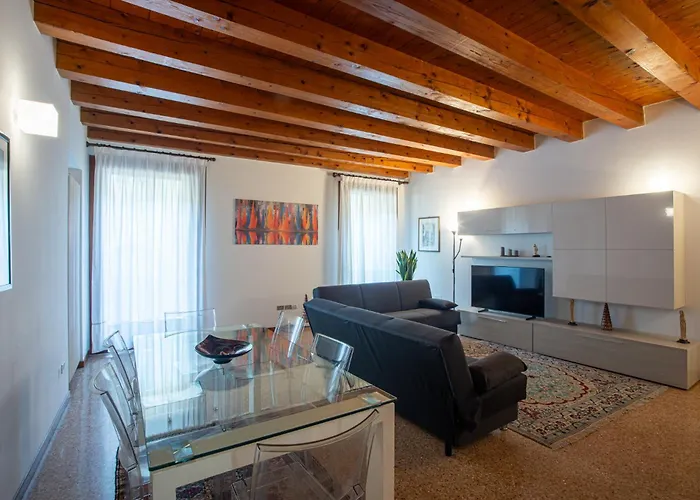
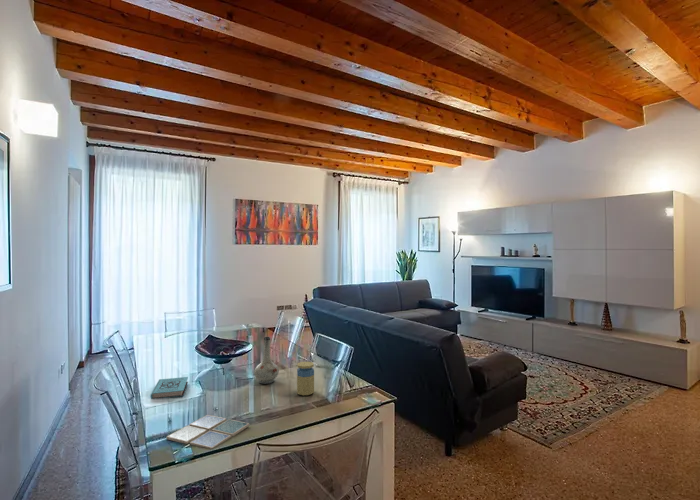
+ vase [253,336,280,385]
+ book [150,376,189,400]
+ jar [296,361,315,397]
+ drink coaster [166,414,250,450]
